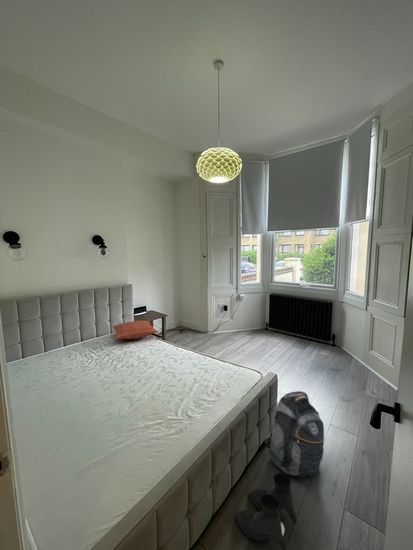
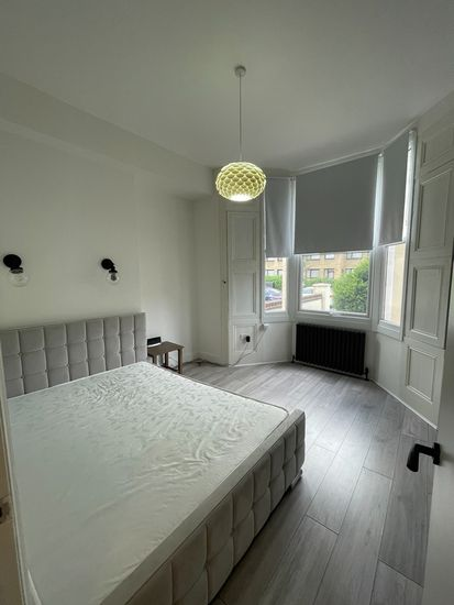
- backpack [264,390,325,478]
- boots [233,472,298,550]
- pillow [112,320,159,340]
